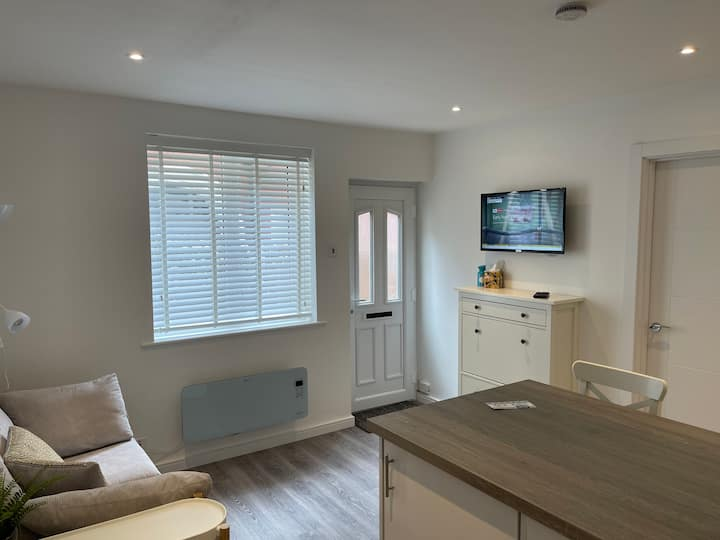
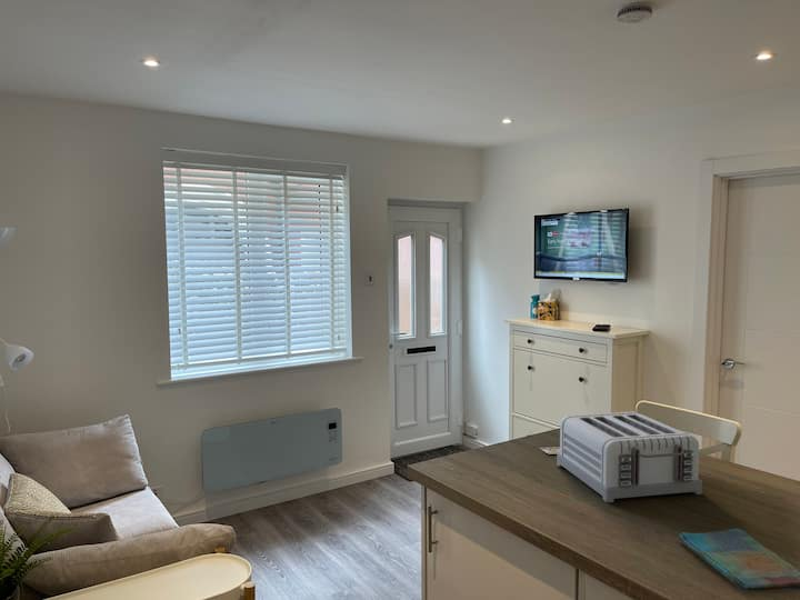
+ toaster [556,410,703,503]
+ dish towel [677,528,800,594]
